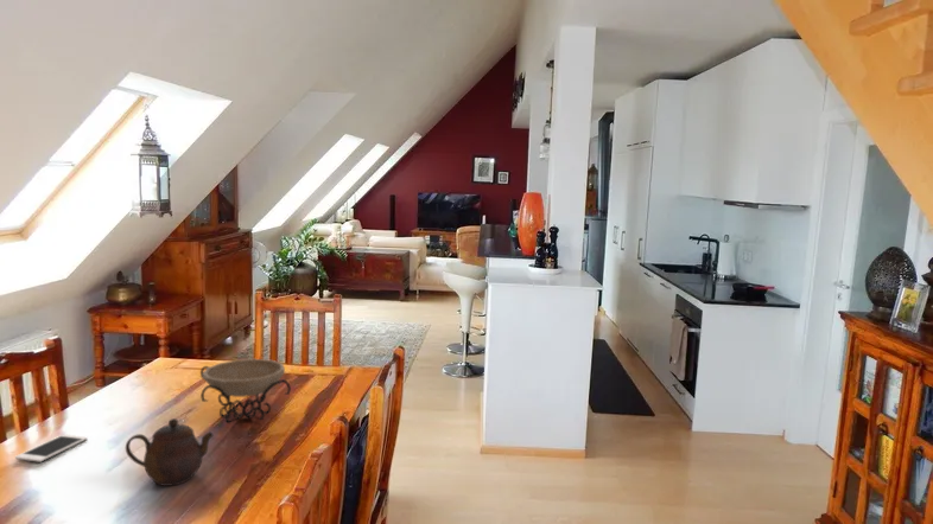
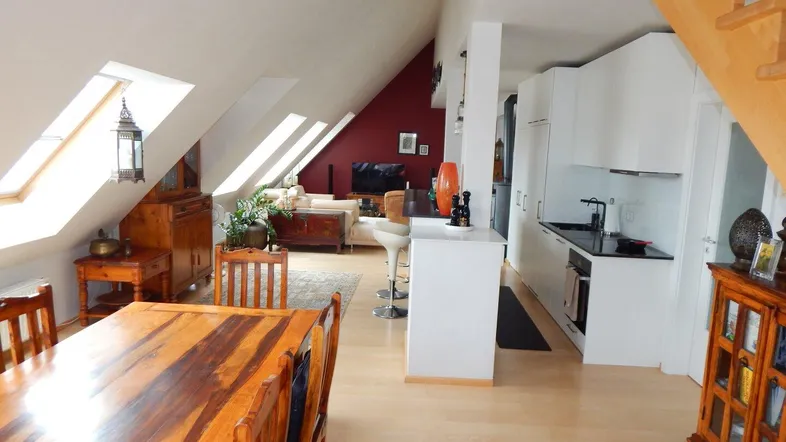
- cell phone [14,433,89,464]
- decorative bowl [199,358,292,424]
- teapot [125,417,214,487]
